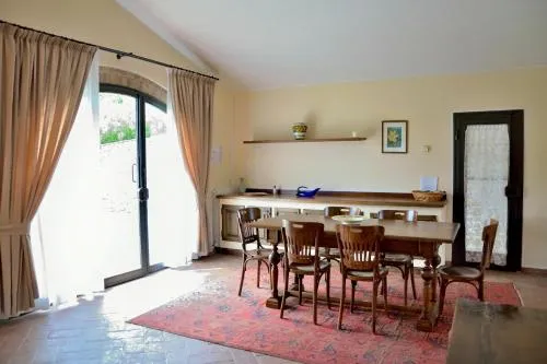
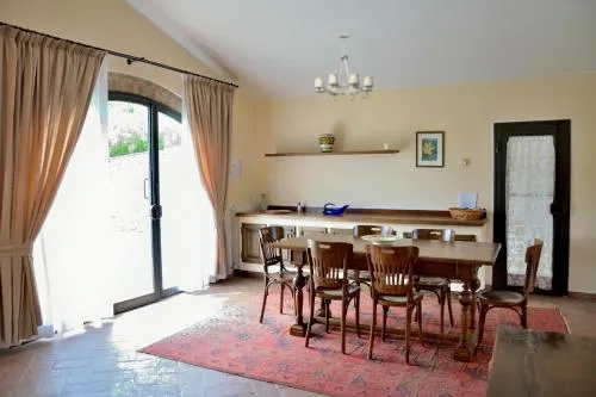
+ chandelier [313,33,374,103]
